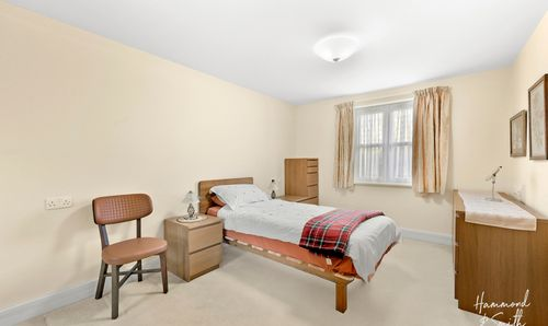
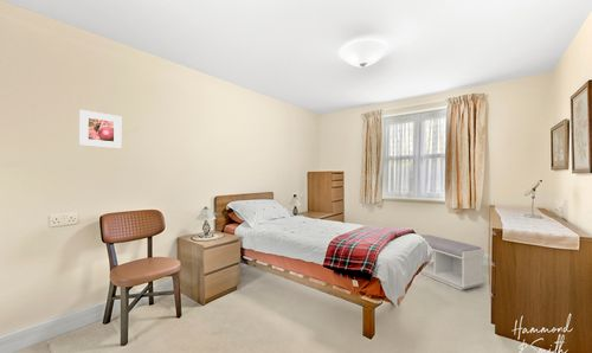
+ bench [419,233,485,291]
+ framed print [78,109,122,149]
